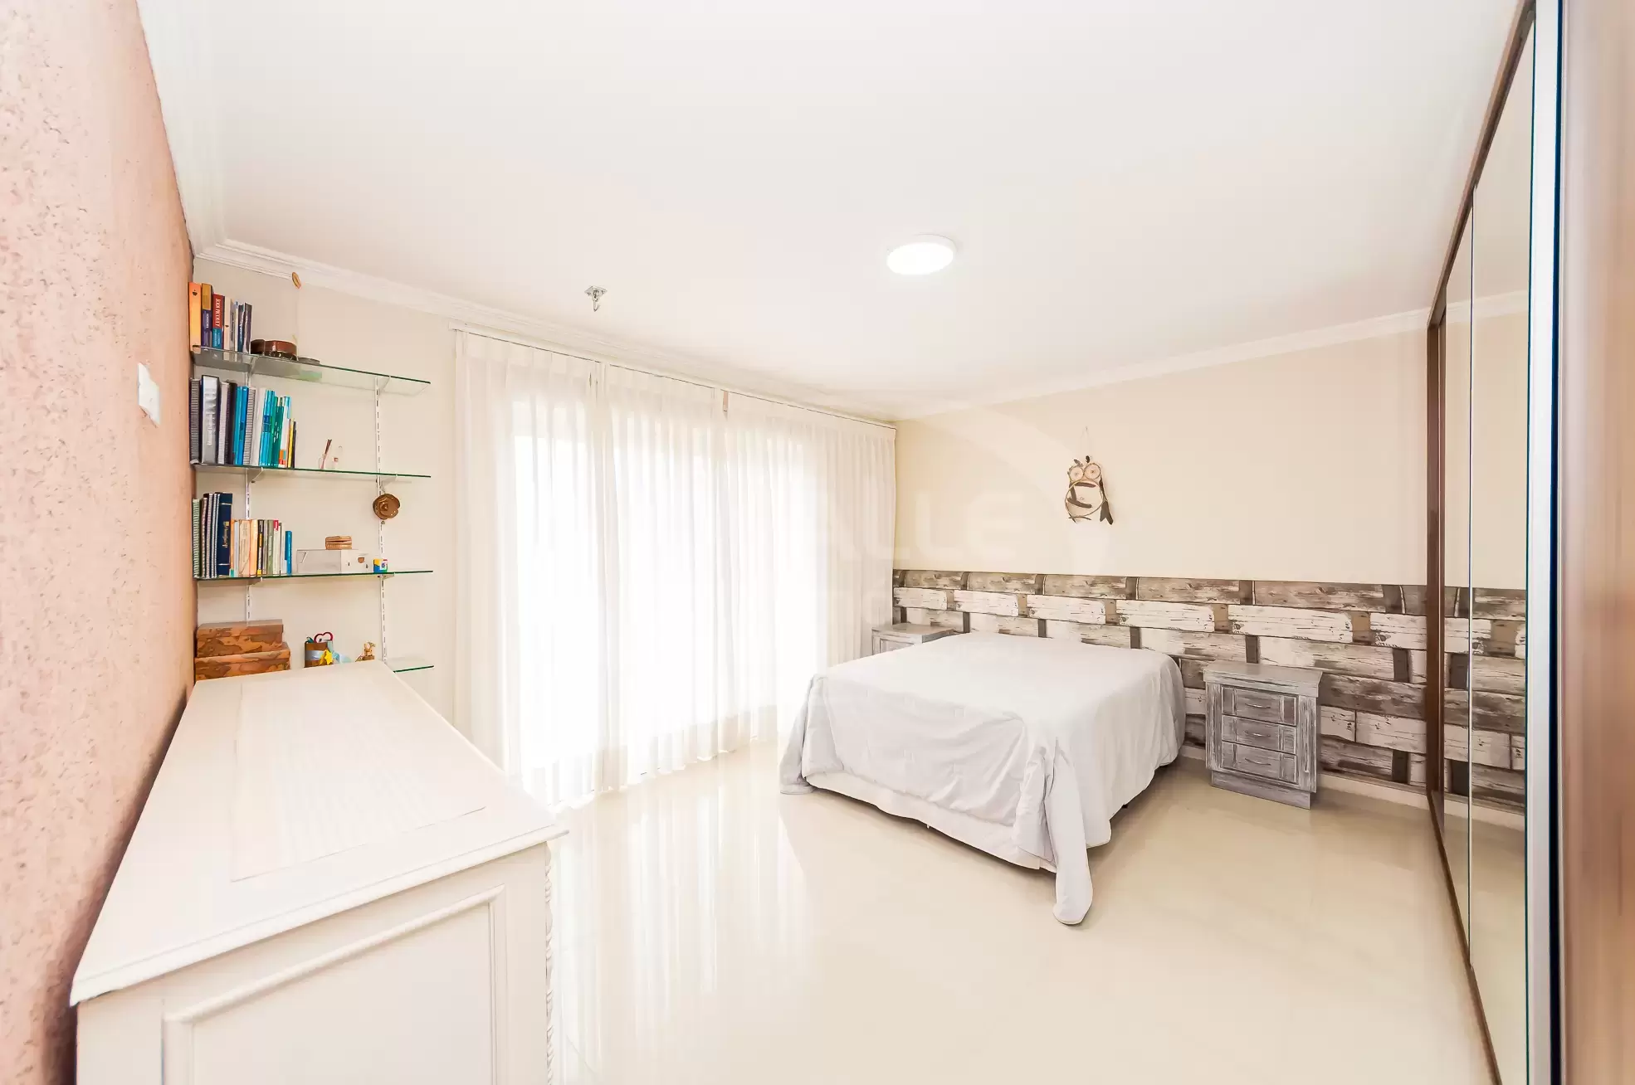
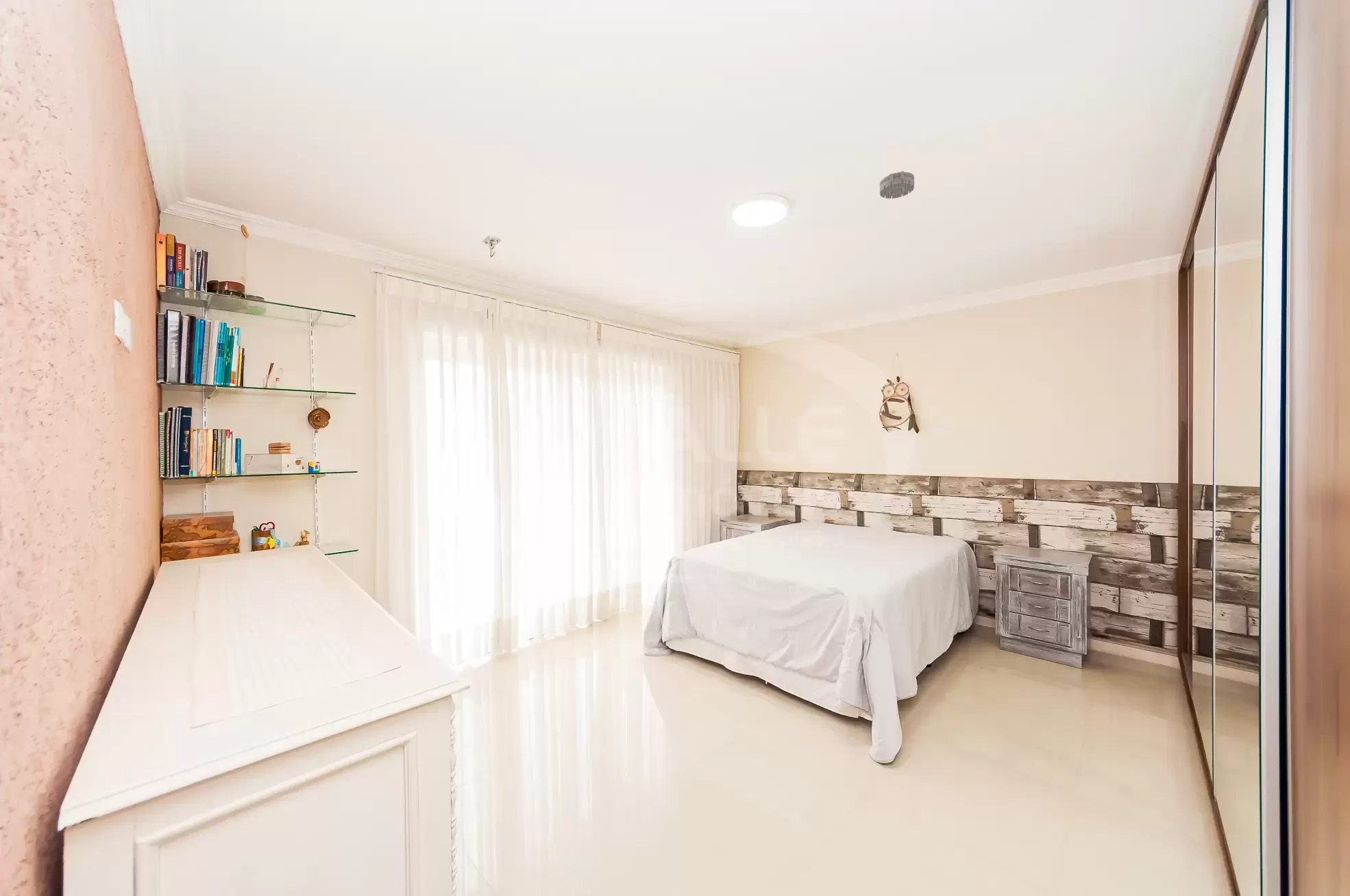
+ smoke detector [879,171,915,199]
